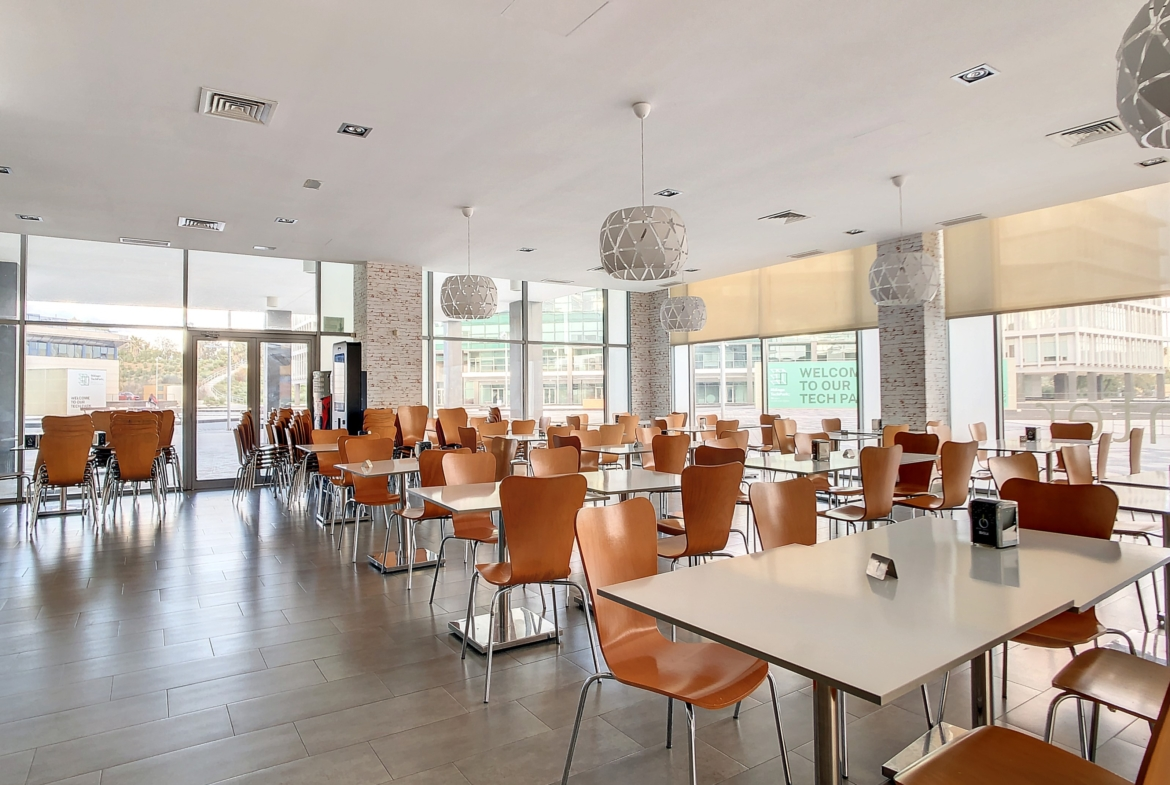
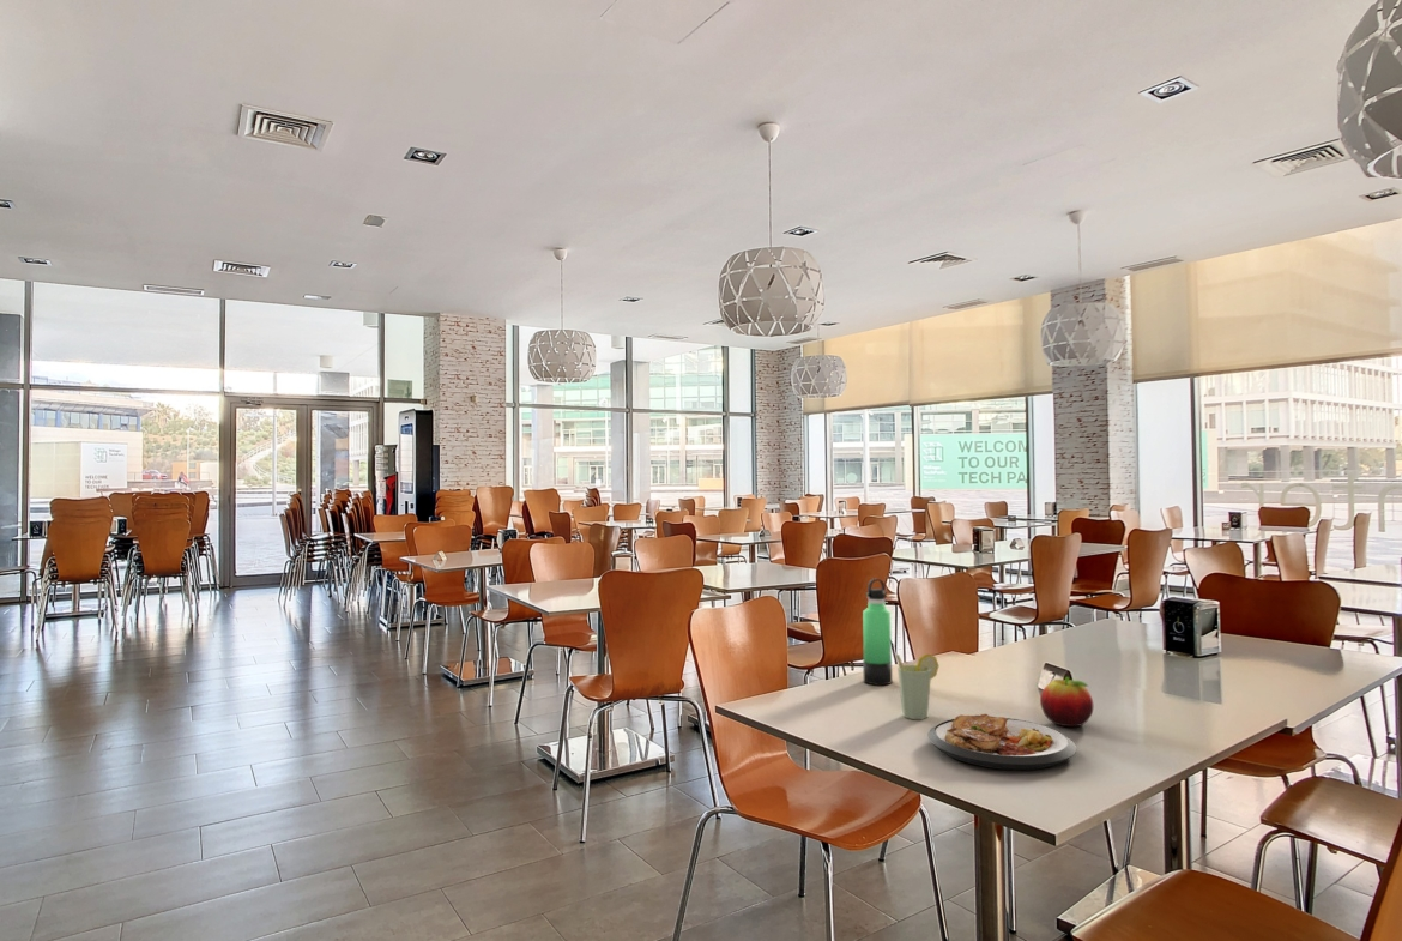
+ cup [894,652,941,720]
+ thermos bottle [862,578,893,686]
+ fruit [1039,676,1094,728]
+ plate [926,713,1077,771]
